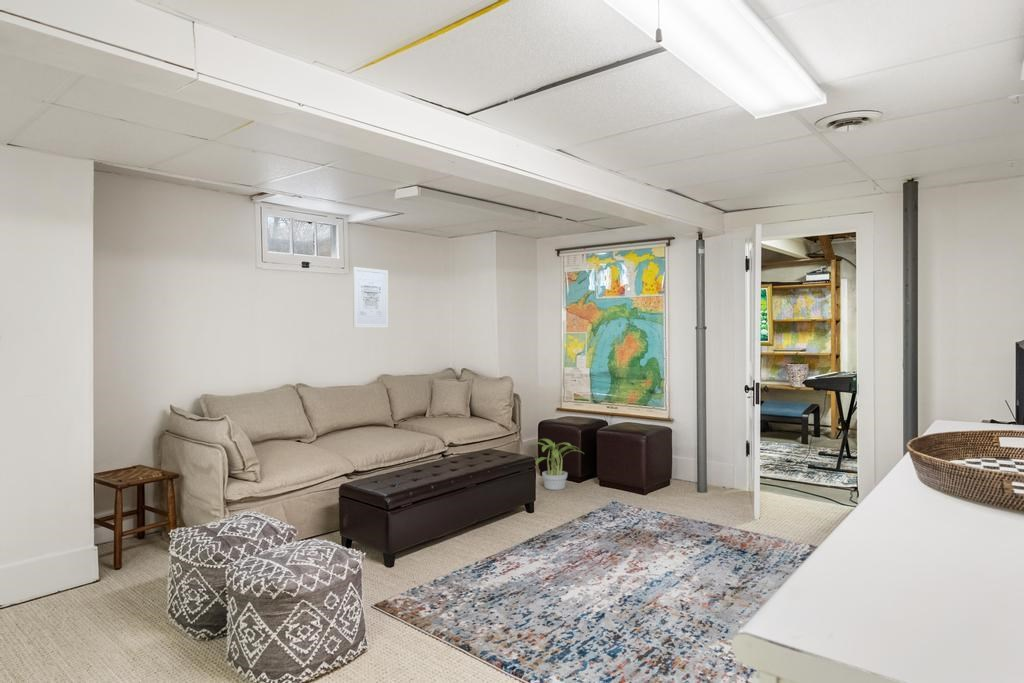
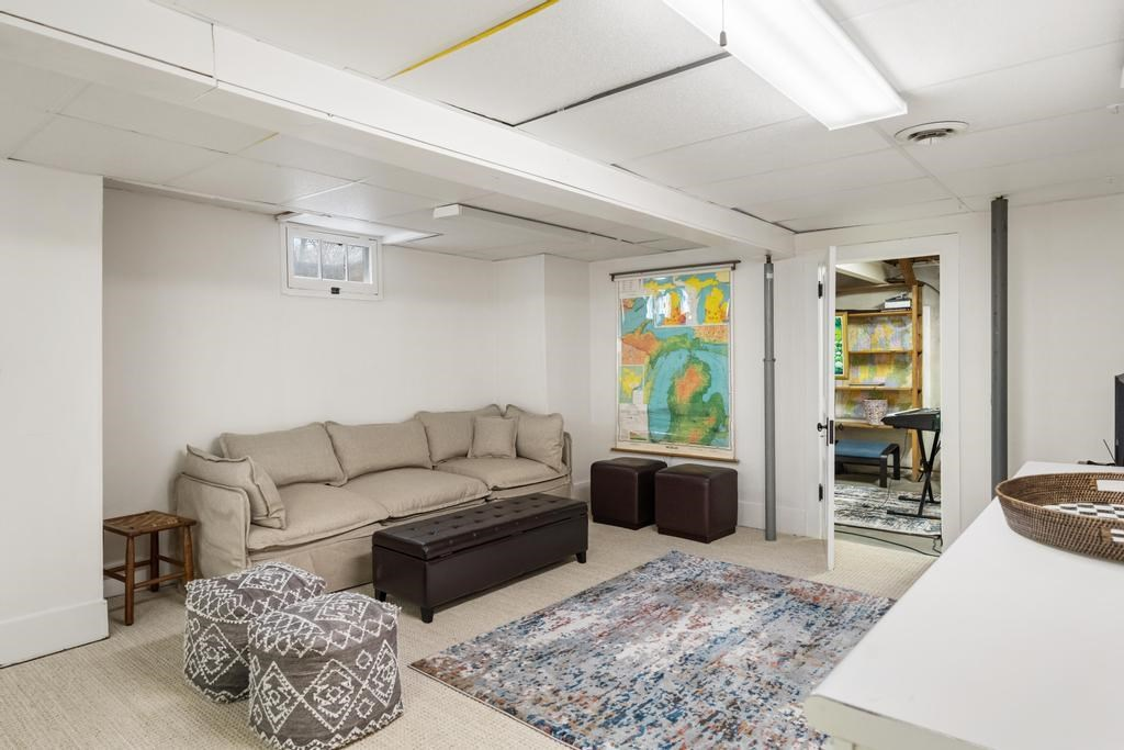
- wall art [352,266,389,329]
- potted plant [526,438,584,491]
